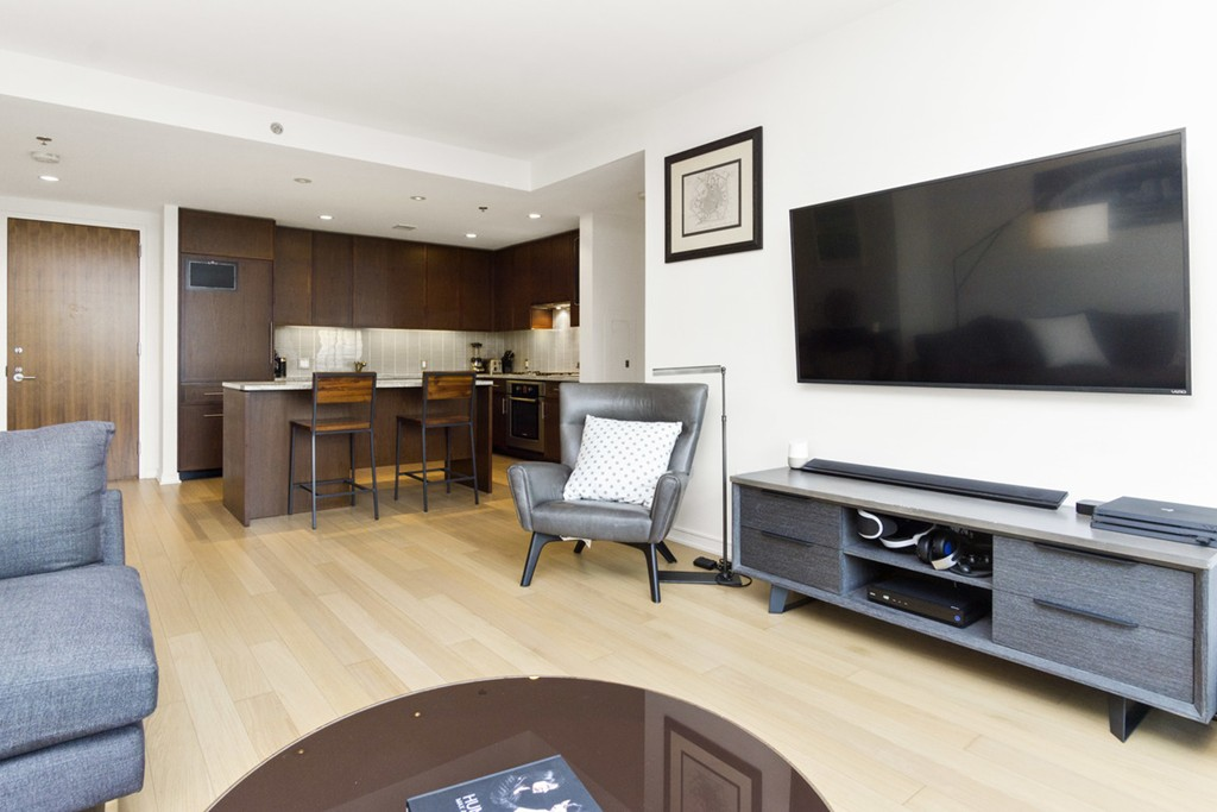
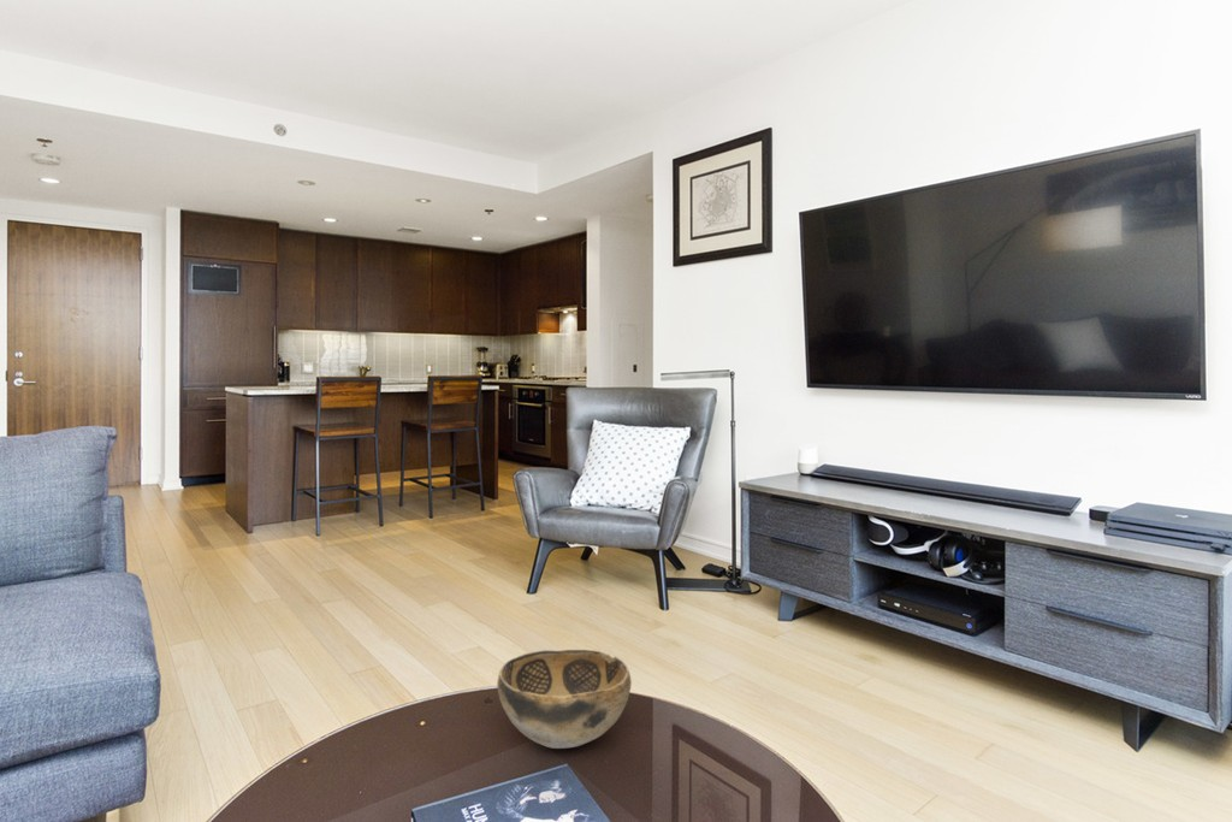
+ decorative bowl [496,649,633,750]
